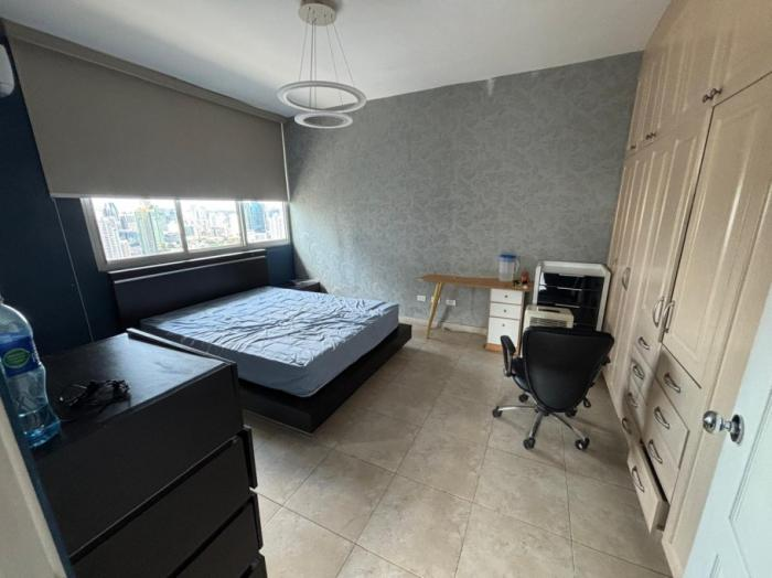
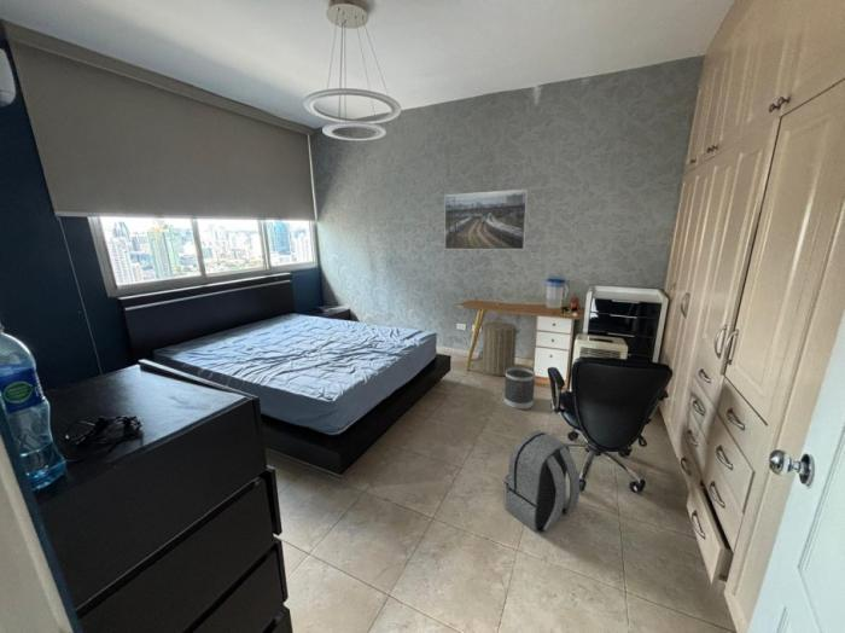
+ laundry hamper [479,316,521,377]
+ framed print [443,188,529,250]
+ backpack [503,429,581,534]
+ wastebasket [503,366,536,411]
